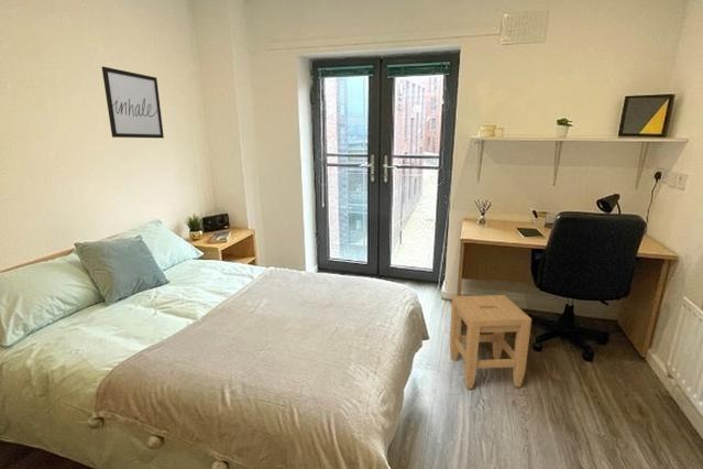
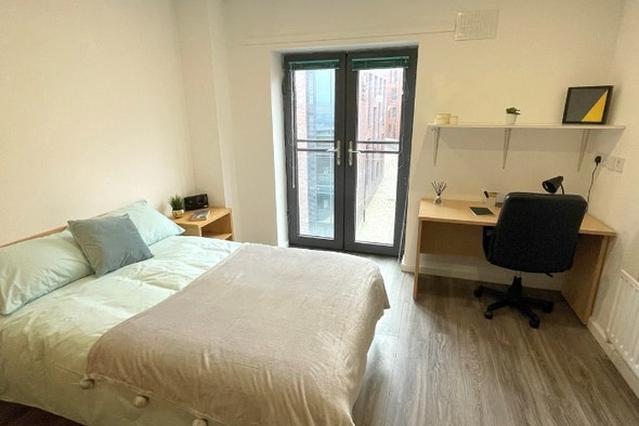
- wall art [101,66,165,139]
- stool [449,294,532,390]
